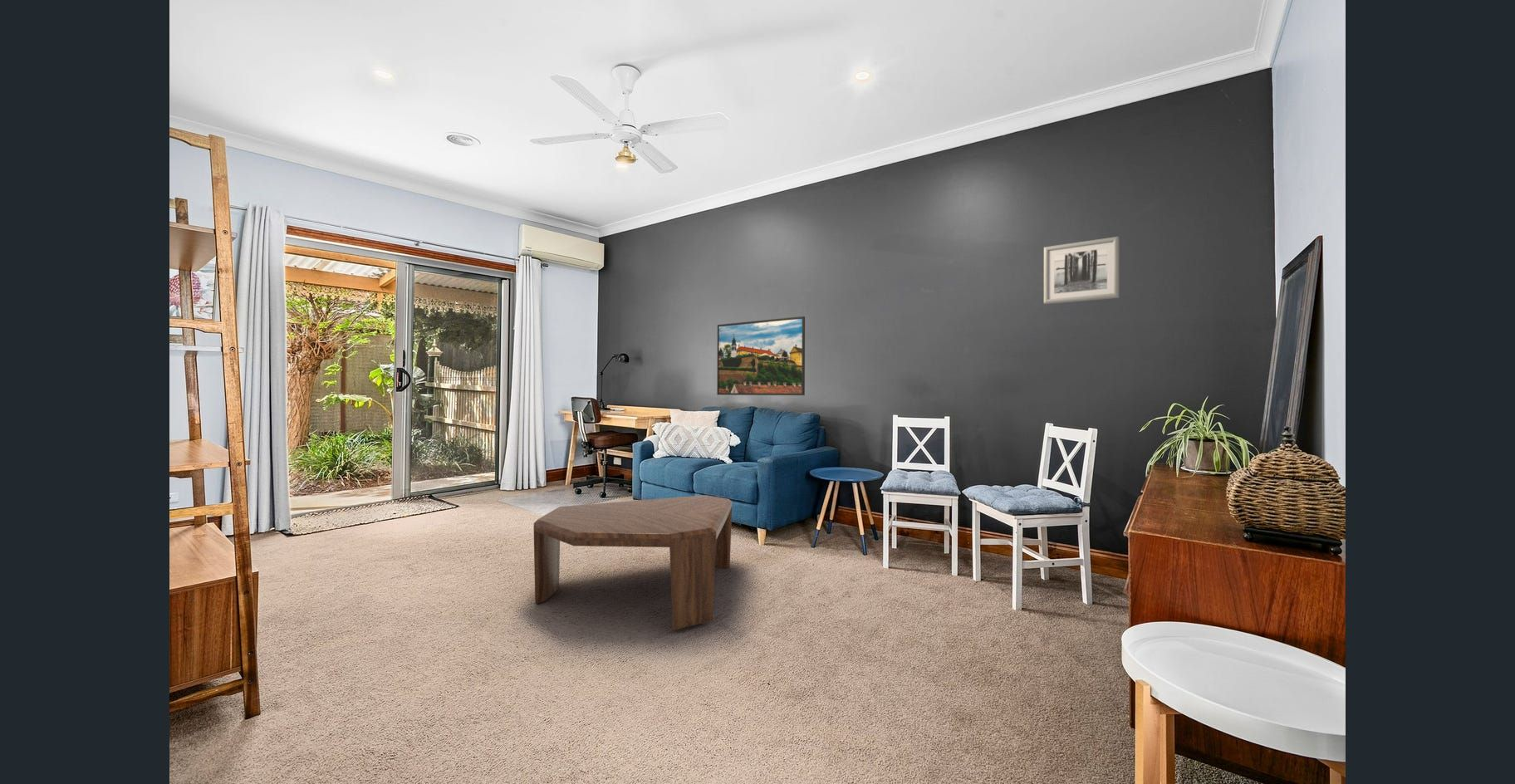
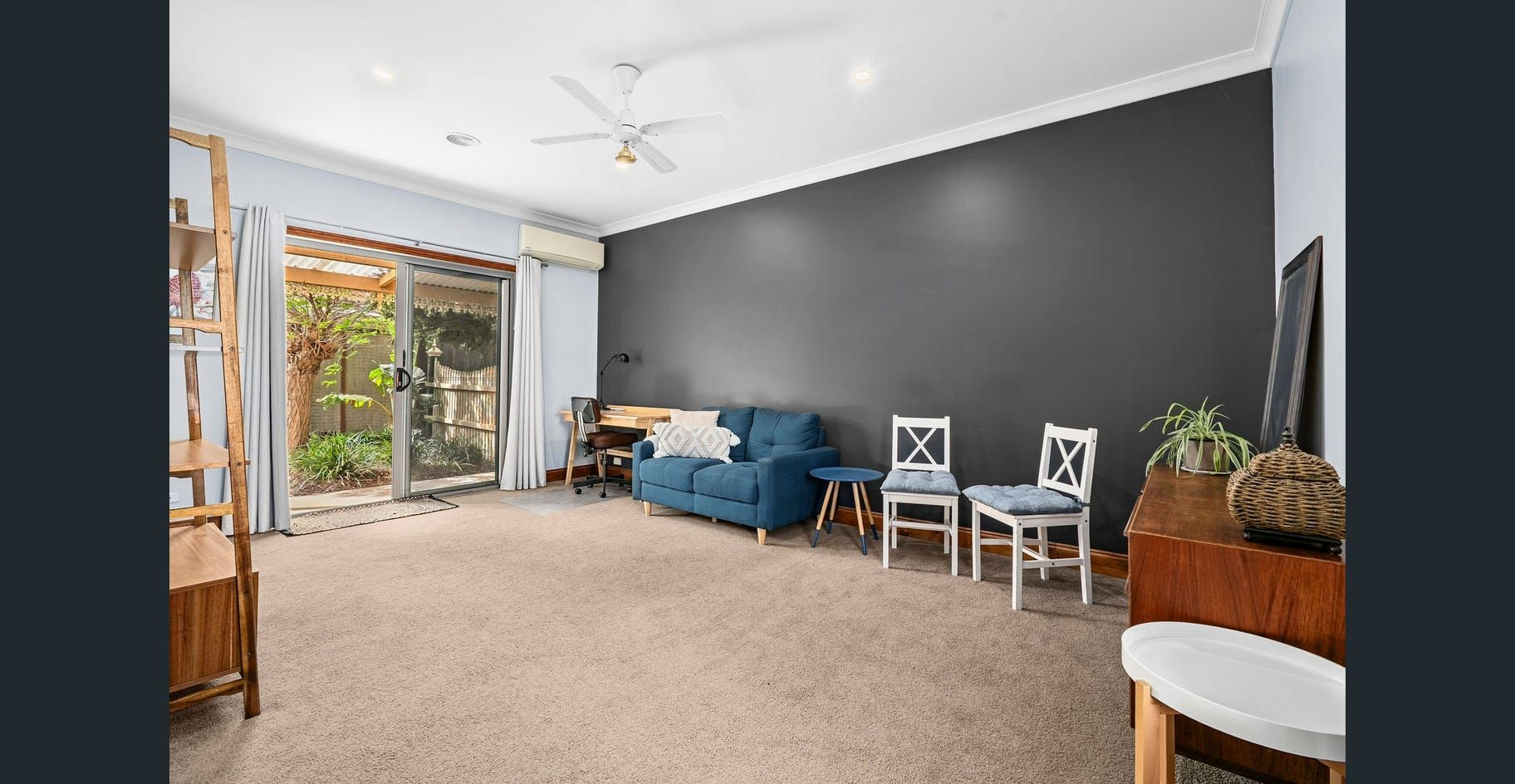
- coffee table [533,494,733,630]
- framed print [716,316,806,396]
- wall art [1043,236,1120,305]
